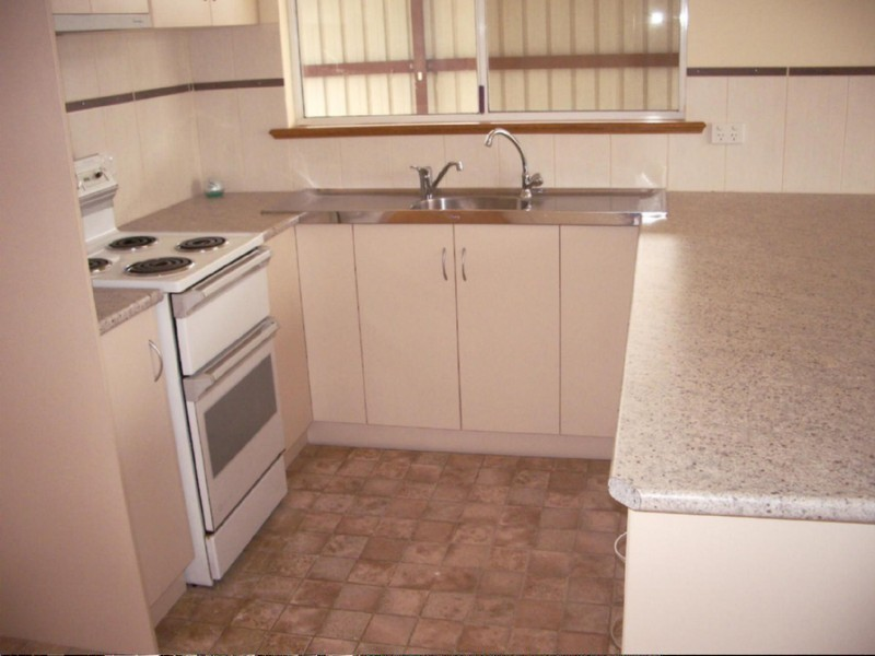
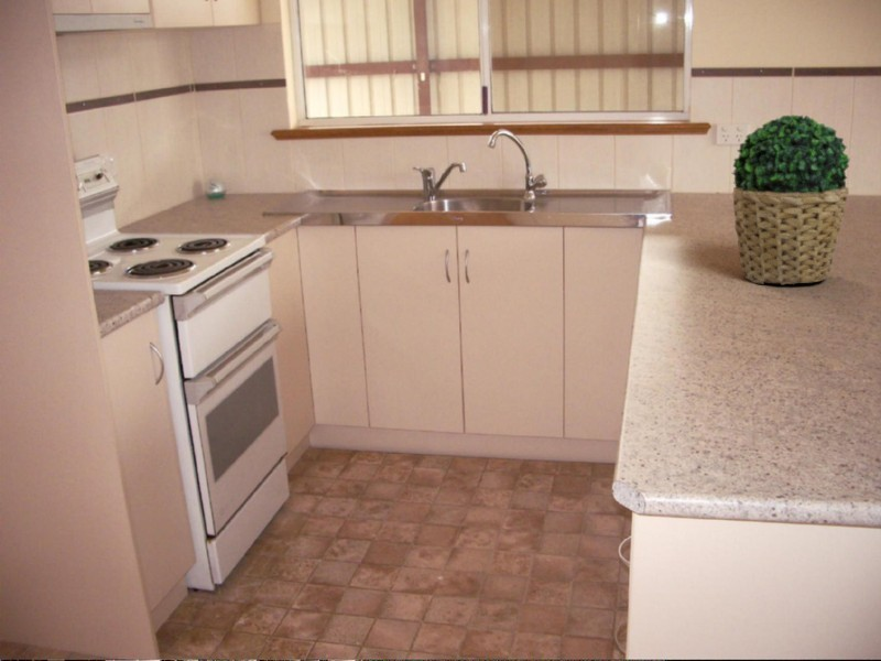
+ potted plant [731,113,851,285]
